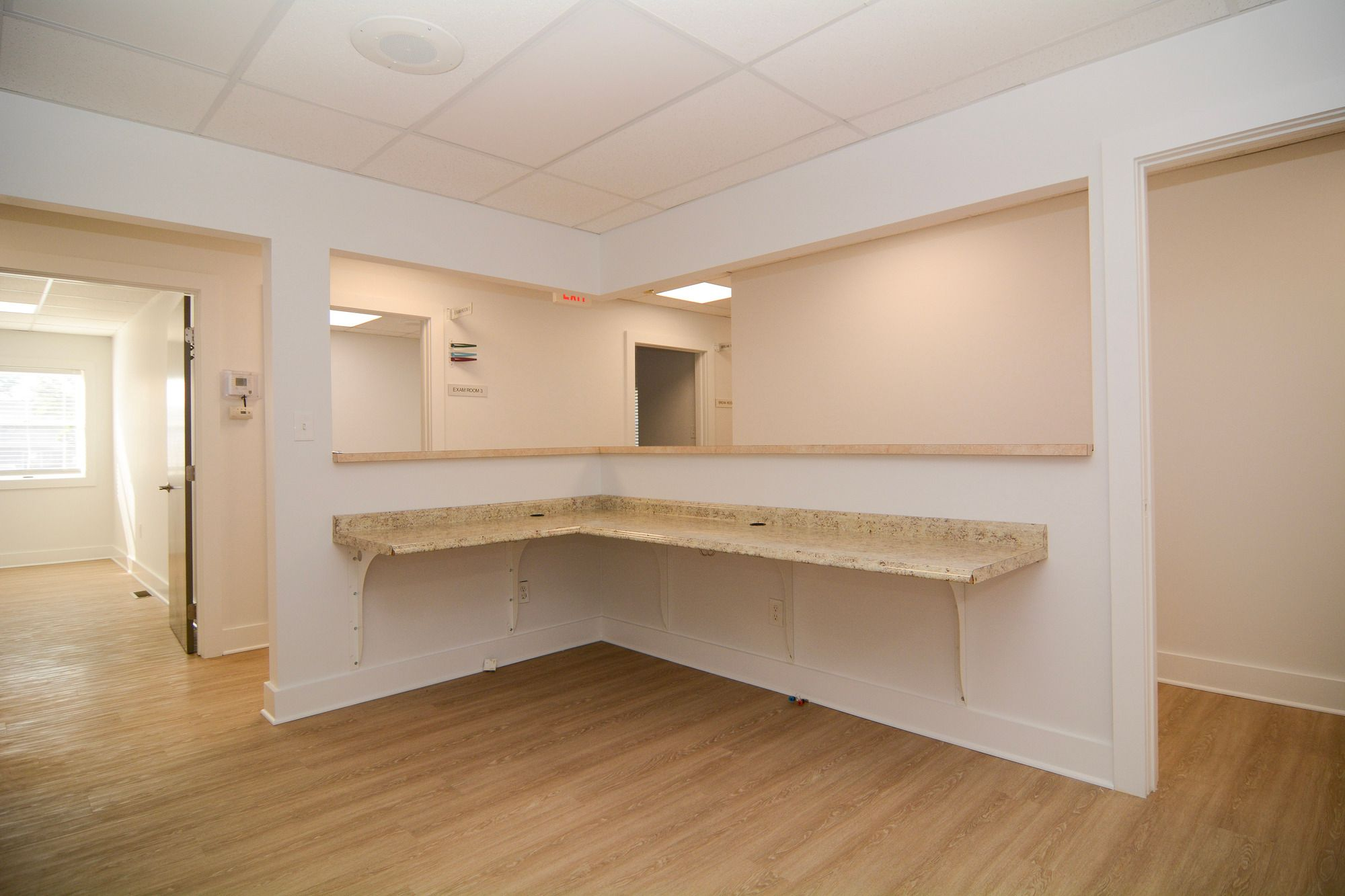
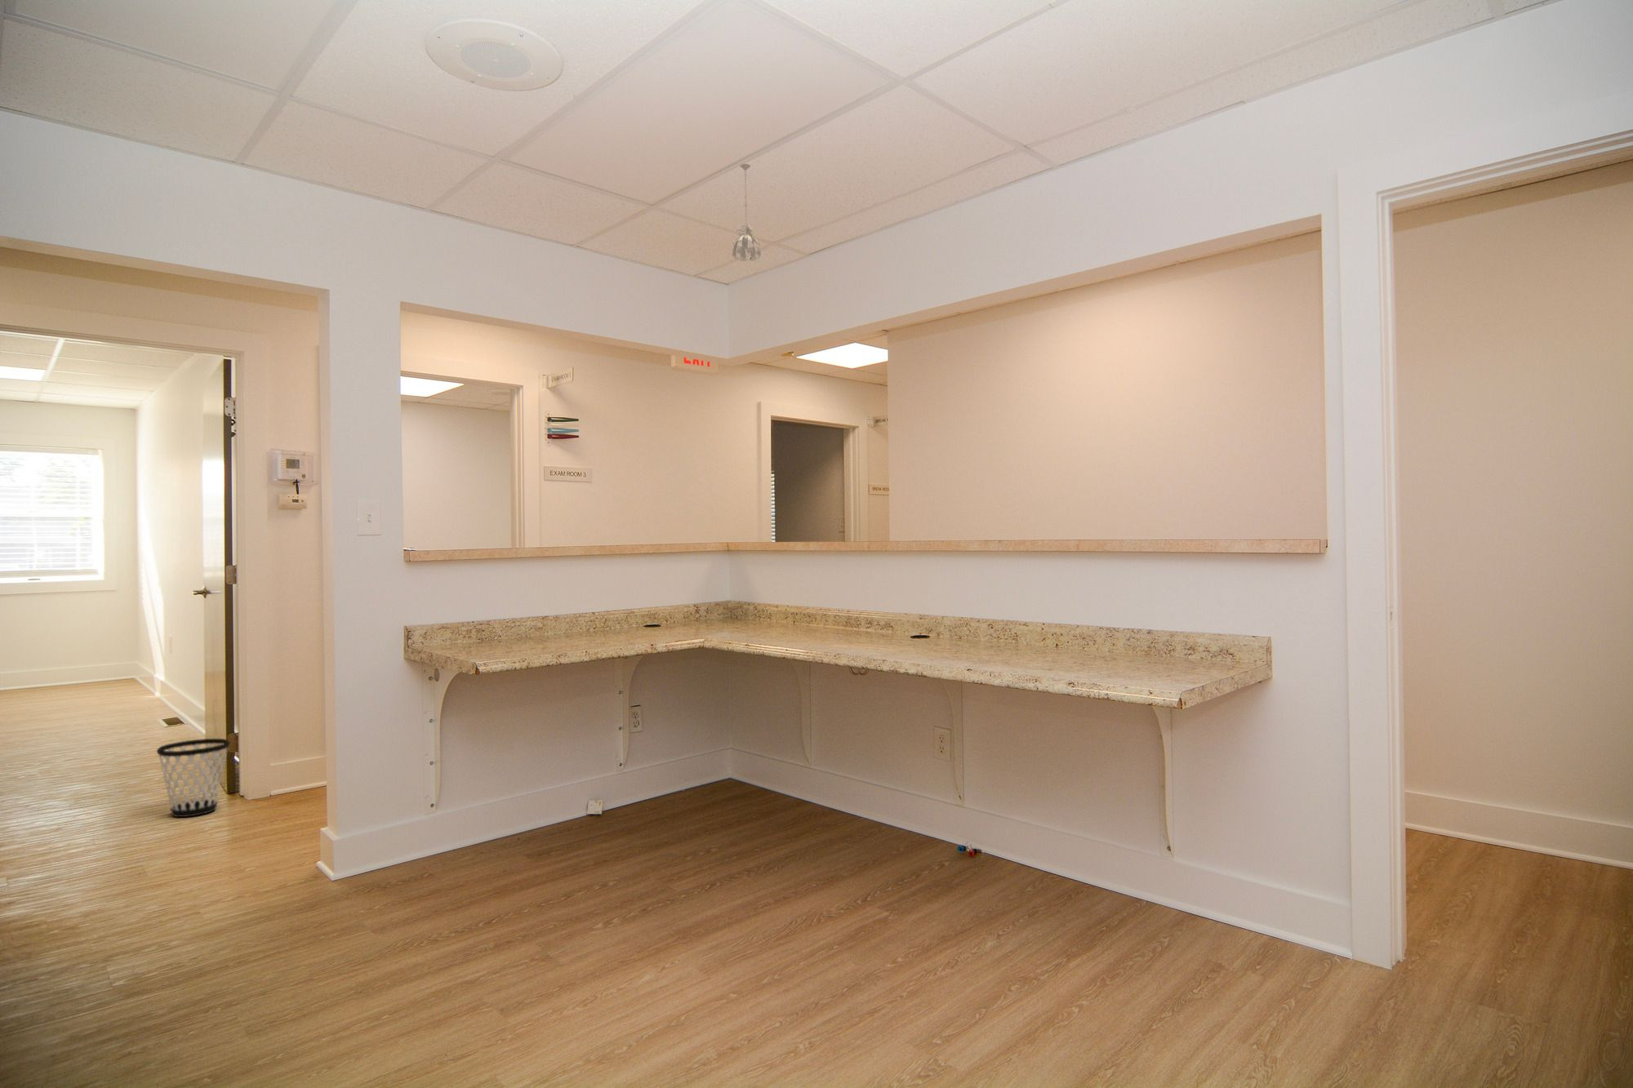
+ wastebasket [155,738,231,818]
+ pendant light [732,163,761,262]
